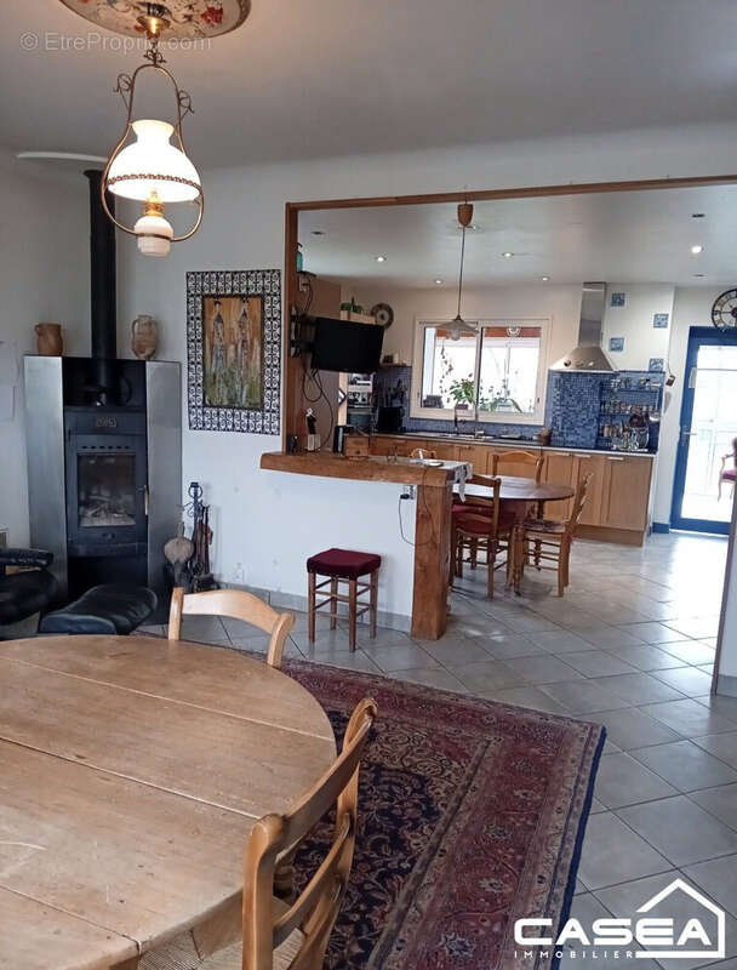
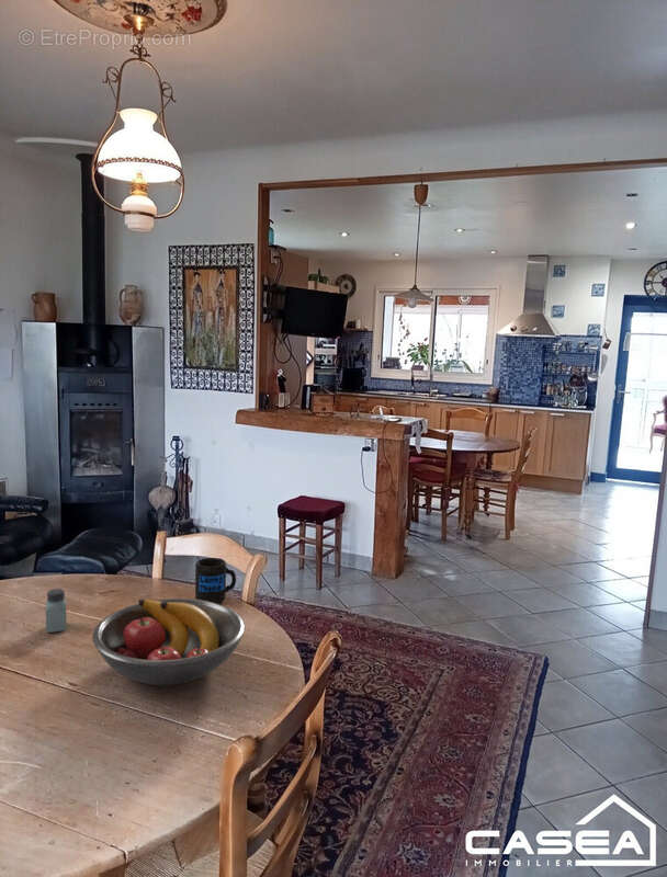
+ mug [194,557,237,604]
+ fruit bowl [91,597,246,686]
+ saltshaker [45,588,68,634]
